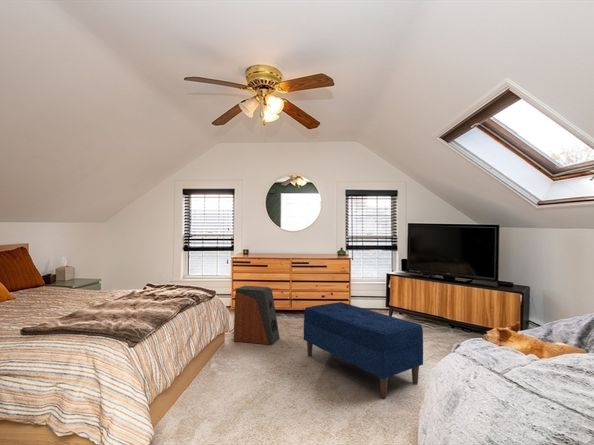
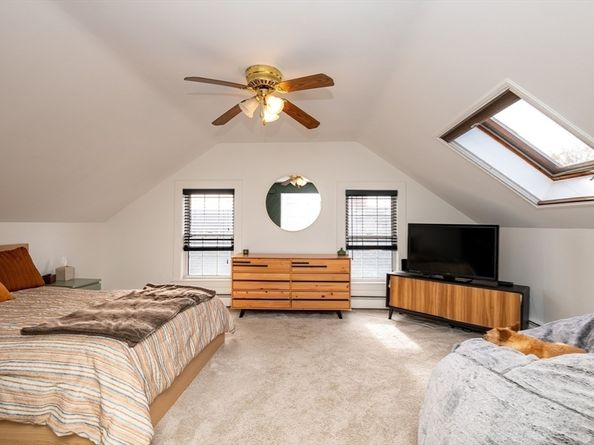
- speaker [233,285,280,346]
- bench [303,301,424,399]
